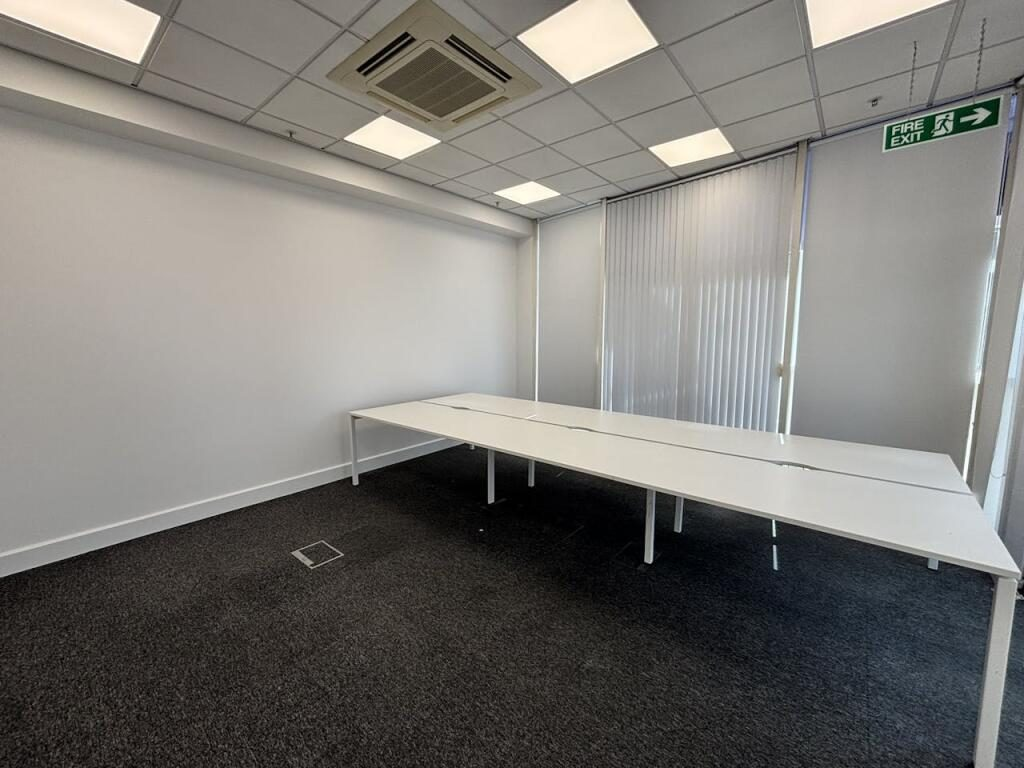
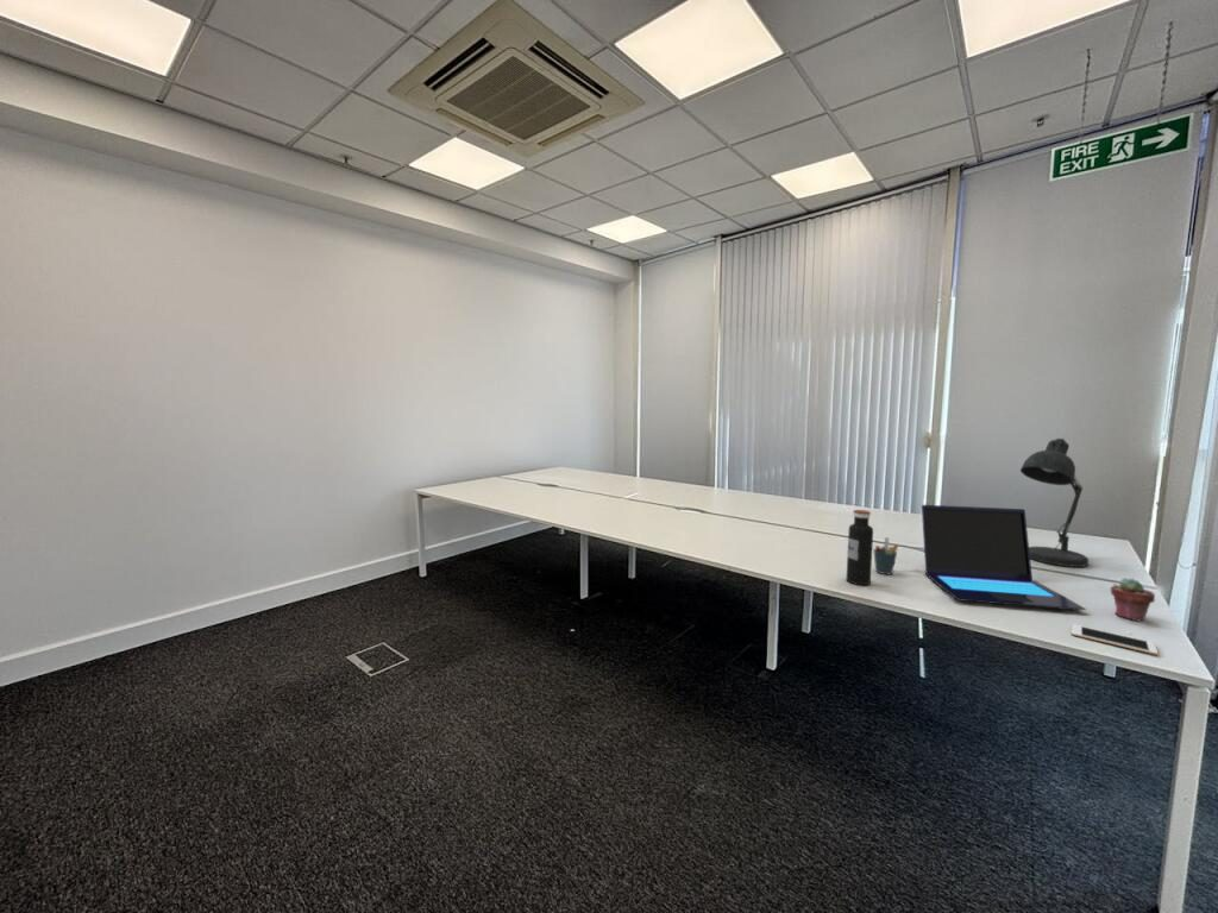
+ potted succulent [1110,577,1156,623]
+ water bottle [846,509,874,586]
+ cell phone [1071,623,1159,656]
+ laptop [921,504,1087,612]
+ desk lamp [1019,437,1090,568]
+ pen holder [872,536,899,575]
